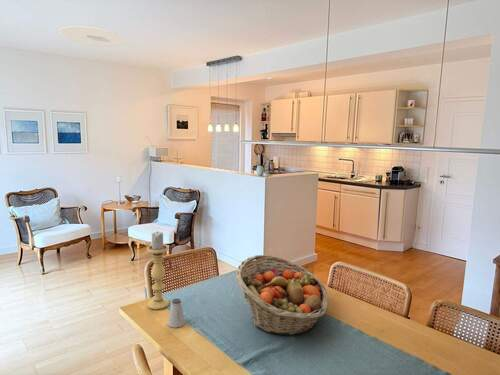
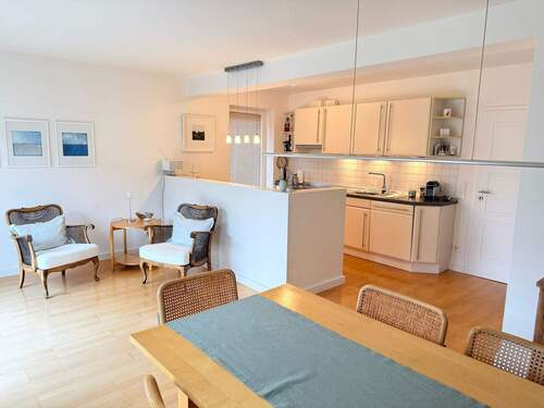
- candle holder [147,230,170,311]
- ceiling light [58,25,128,47]
- saltshaker [167,298,186,329]
- fruit basket [235,254,329,336]
